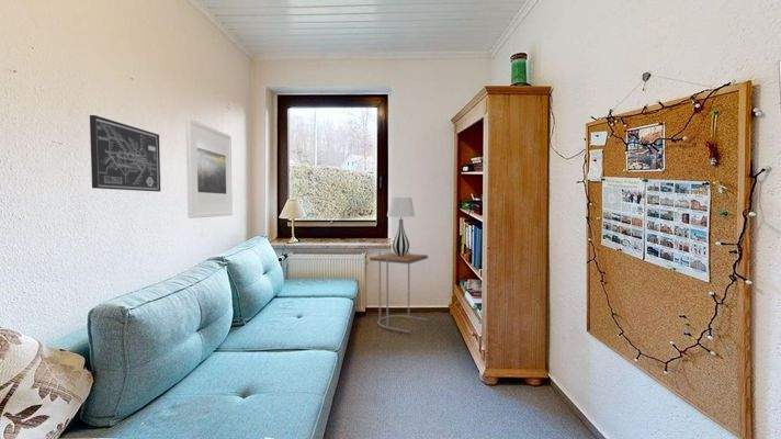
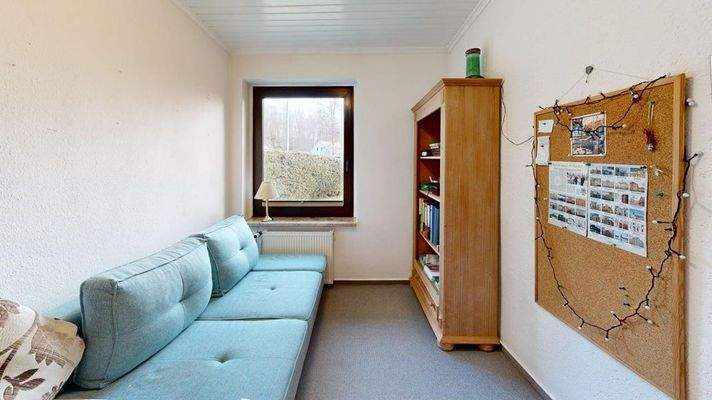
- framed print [185,117,234,219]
- wall art [89,114,161,193]
- side table [369,250,429,334]
- table lamp [386,196,416,257]
